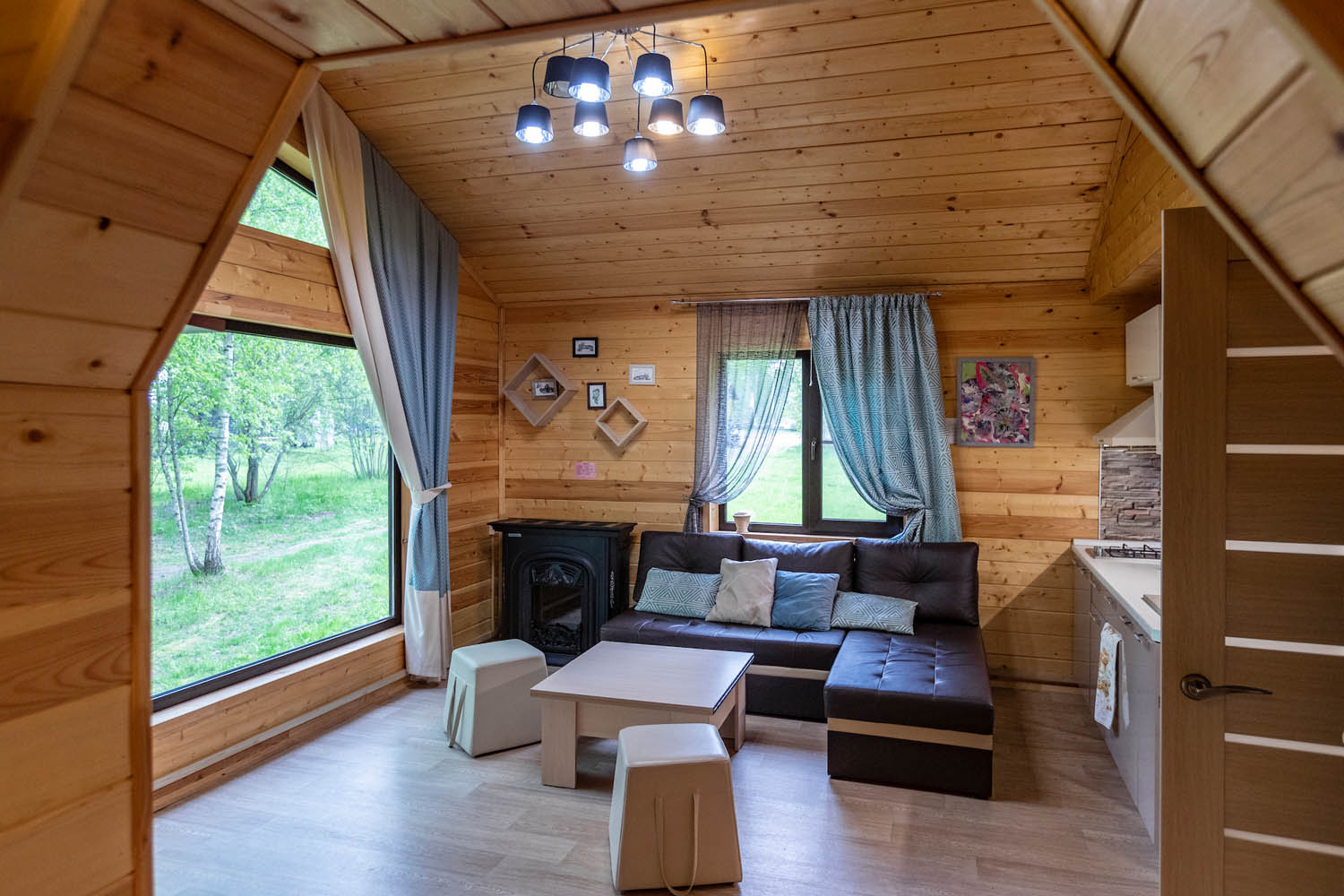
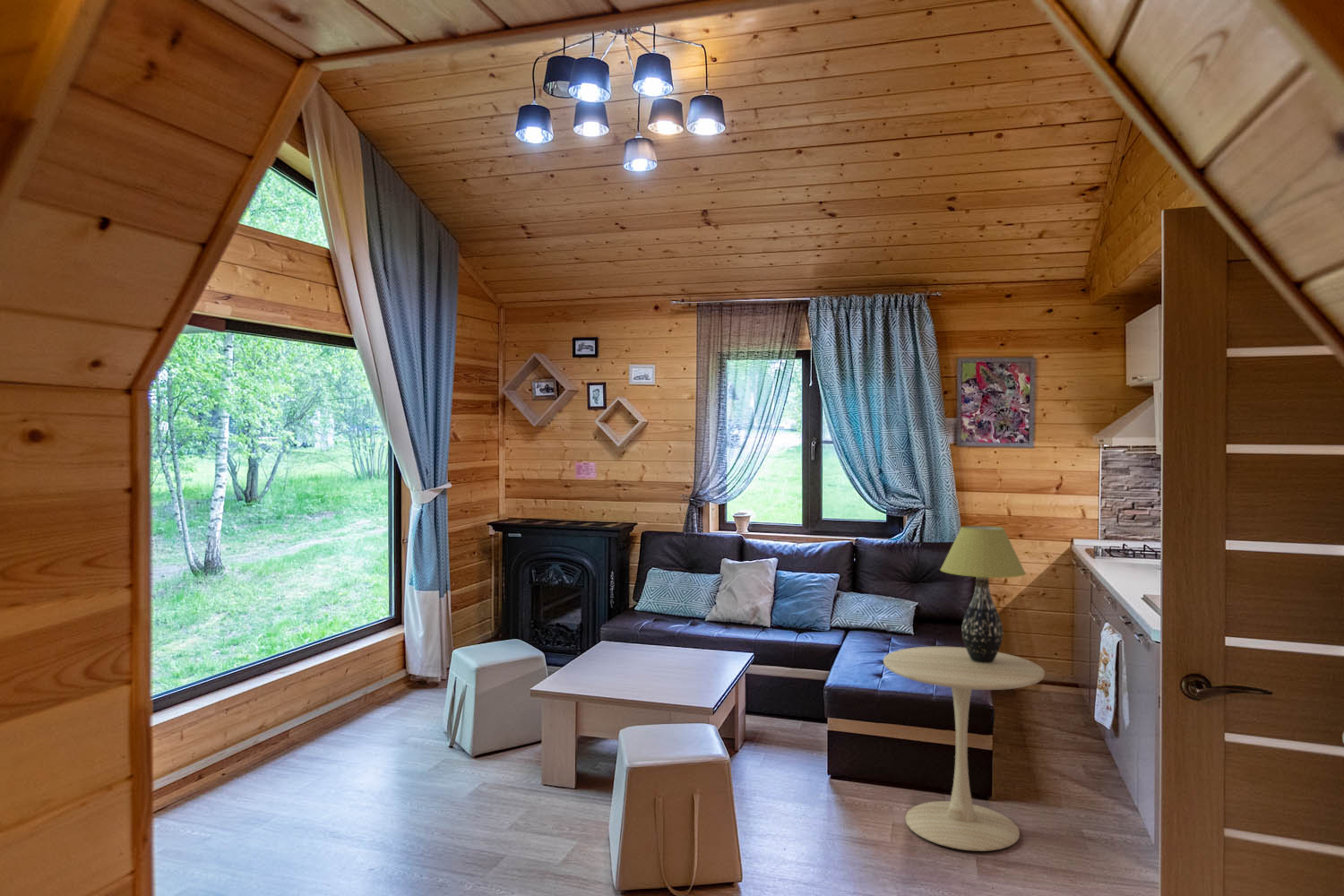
+ table lamp [939,525,1027,663]
+ side table [883,646,1046,852]
